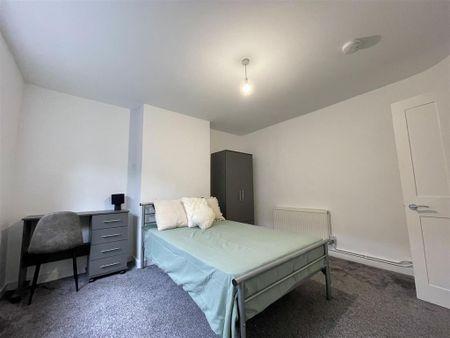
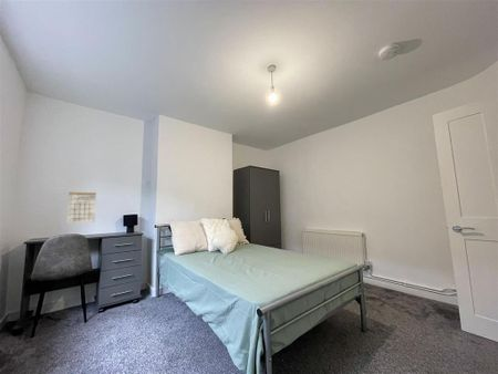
+ calendar [66,190,97,225]
